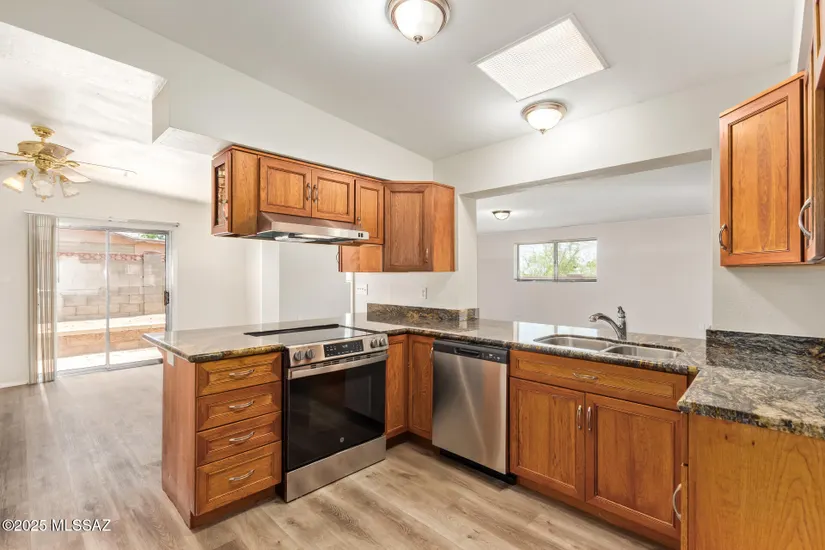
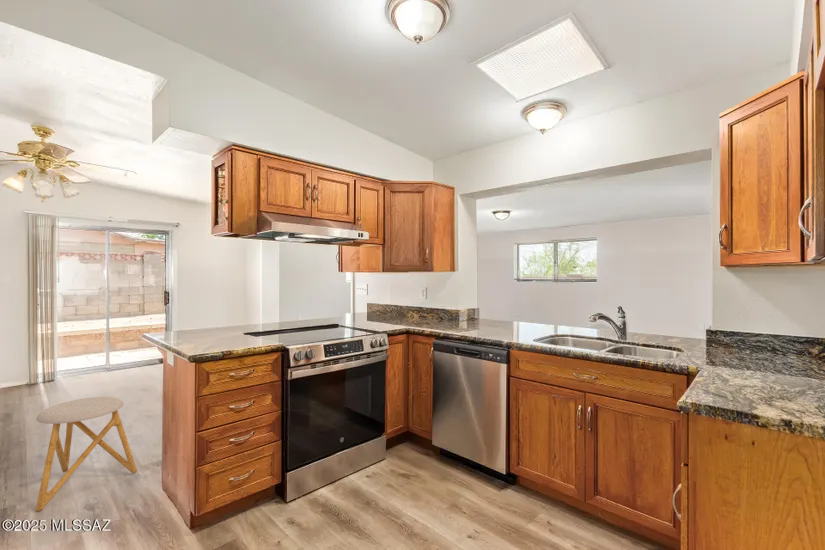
+ stool [35,396,138,512]
